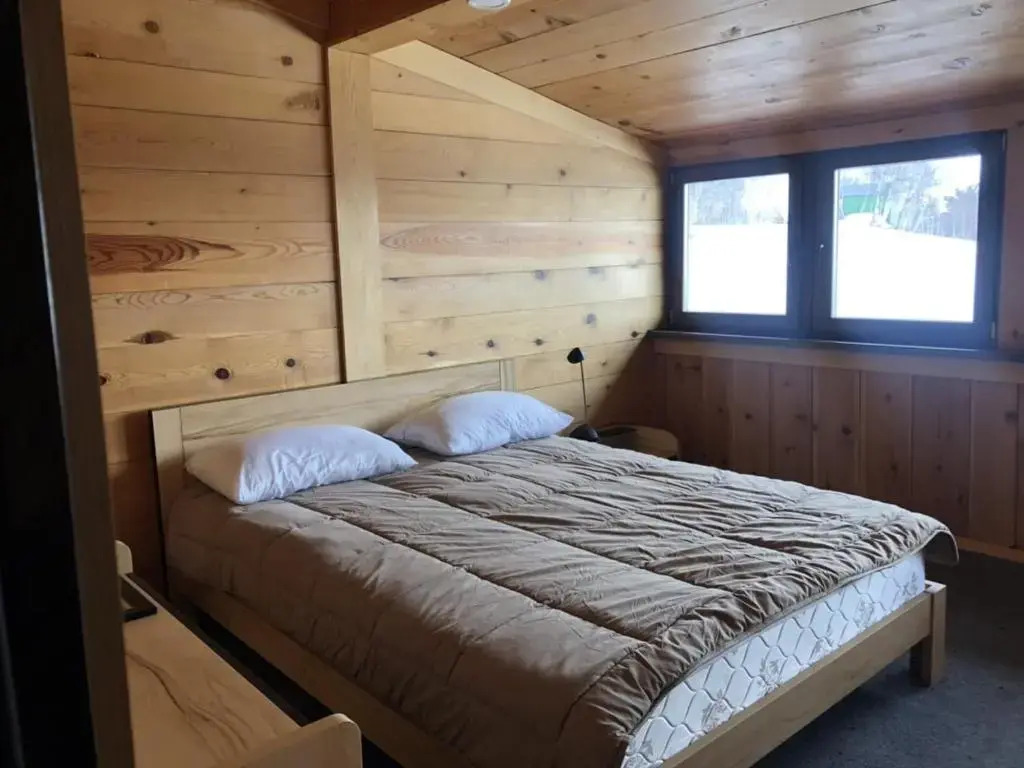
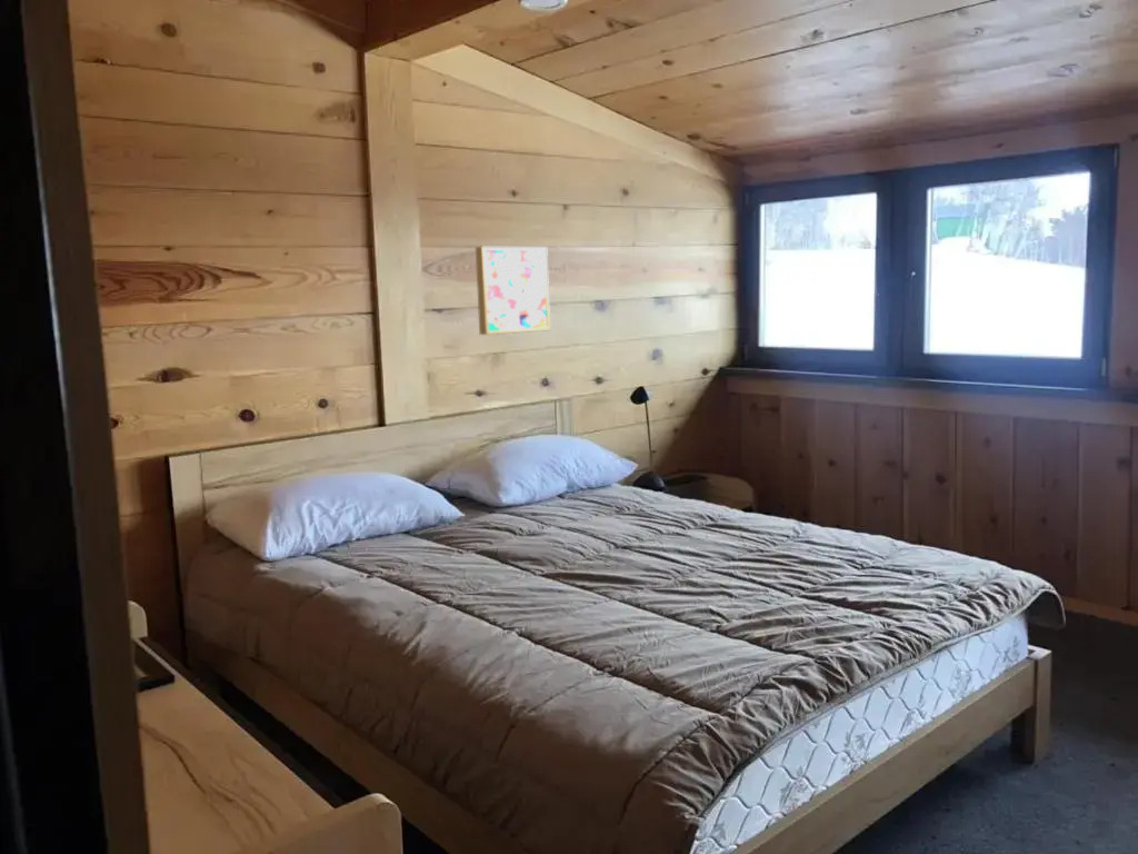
+ wall art [475,246,551,336]
